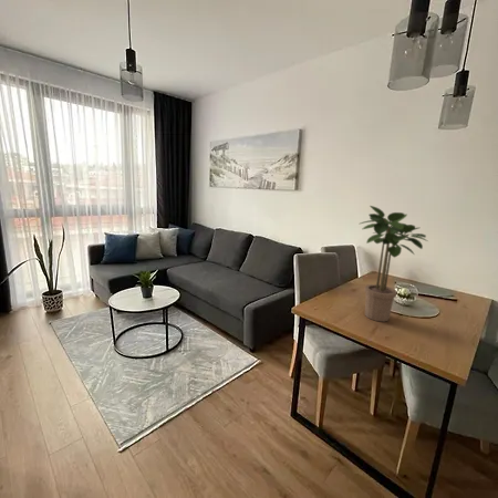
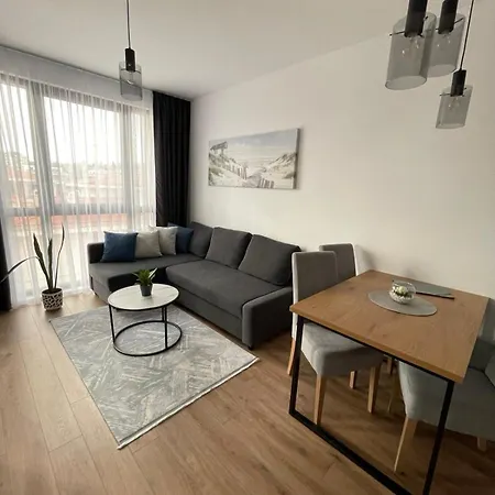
- potted plant [360,205,428,323]
